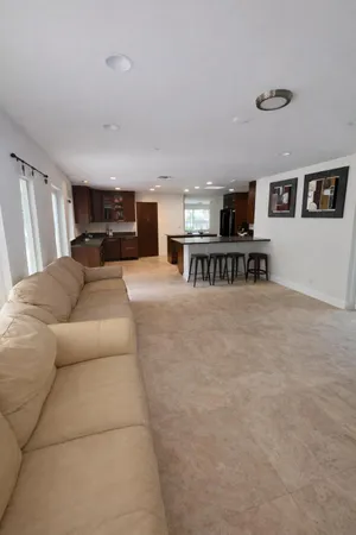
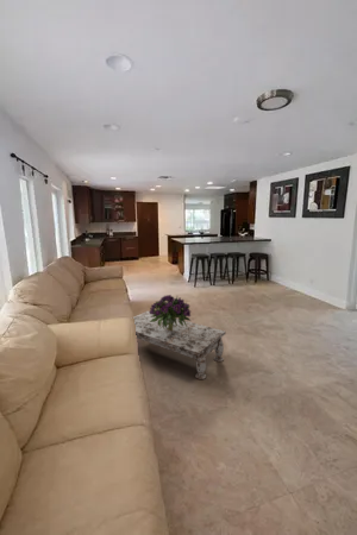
+ bouquet [149,294,192,331]
+ coffee table [132,310,226,380]
